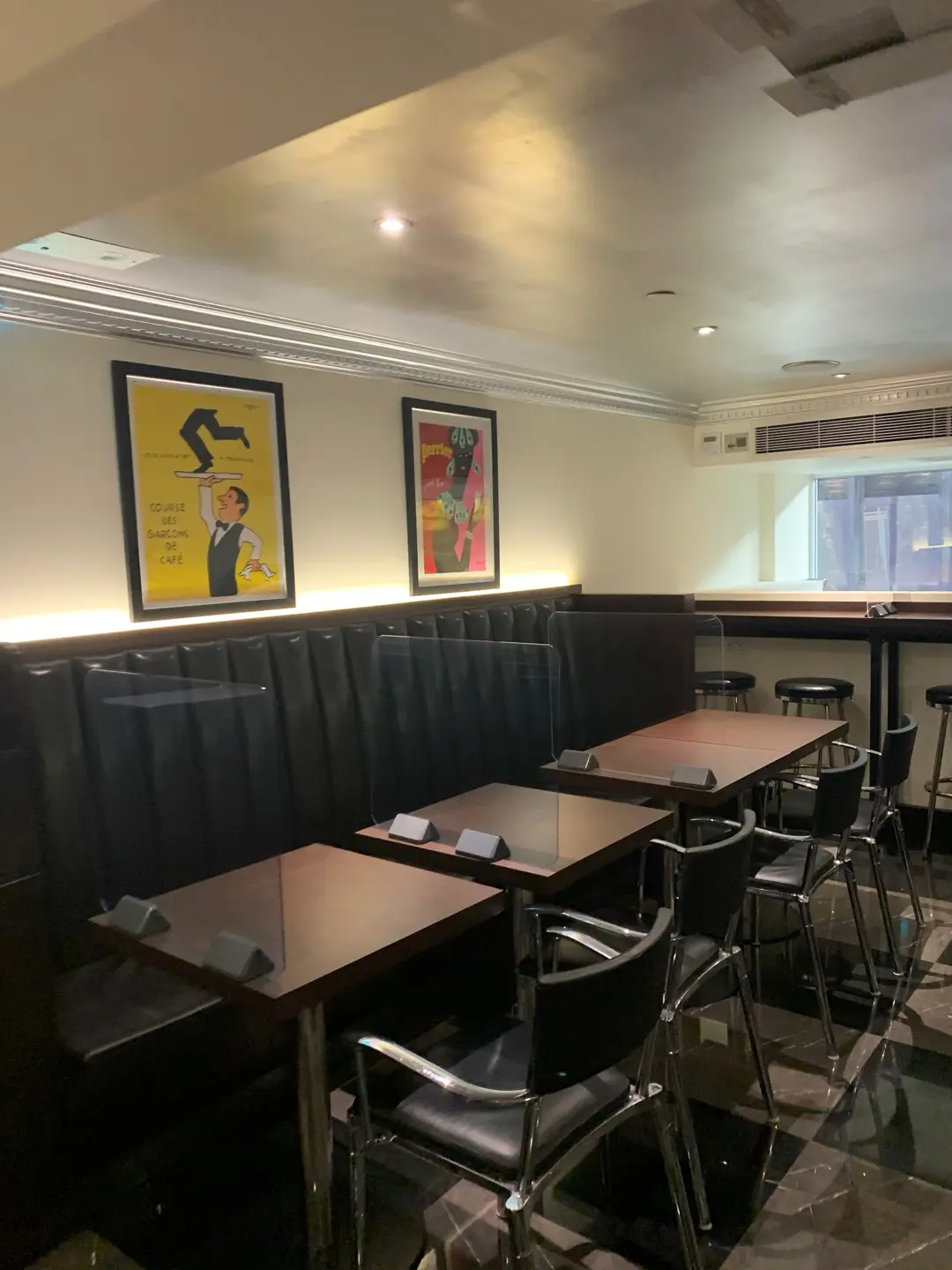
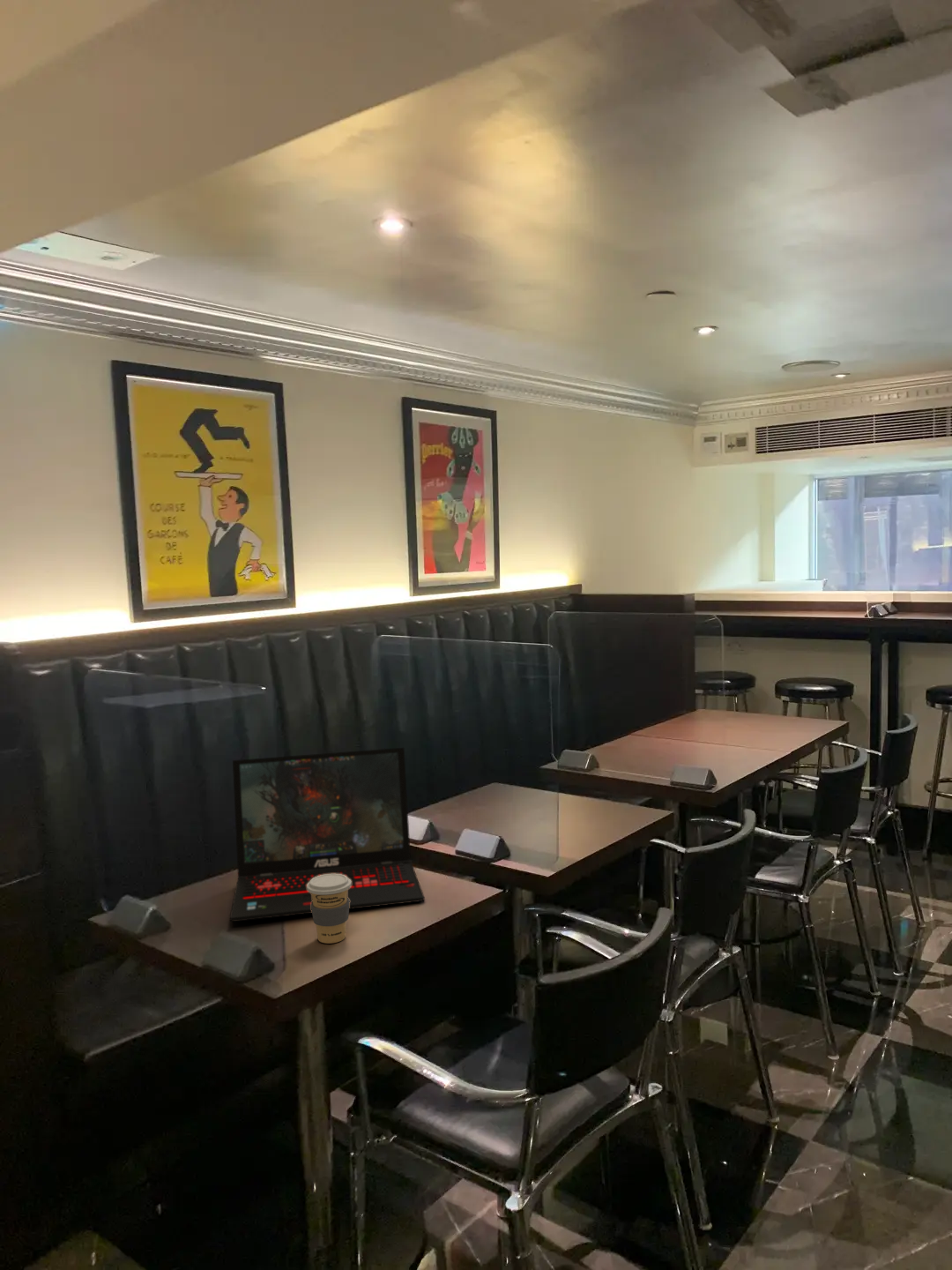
+ coffee cup [307,873,352,945]
+ laptop [229,747,426,922]
